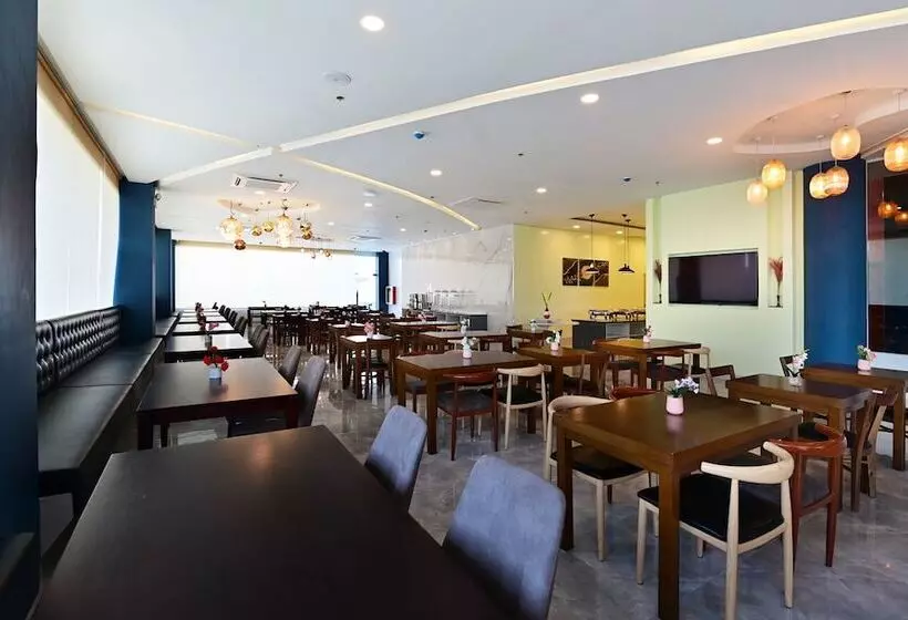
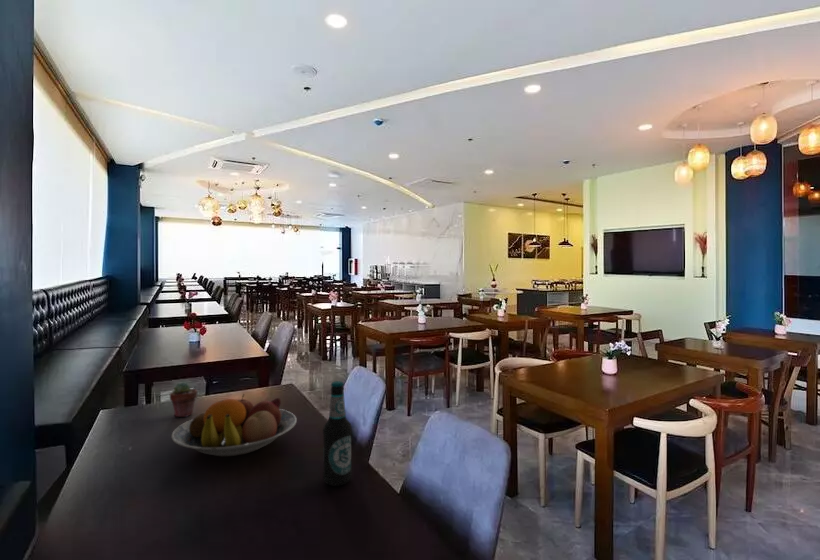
+ bottle [322,380,353,487]
+ potted succulent [169,381,198,418]
+ fruit bowl [170,393,298,457]
